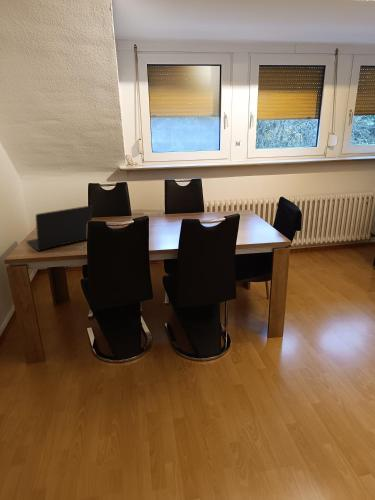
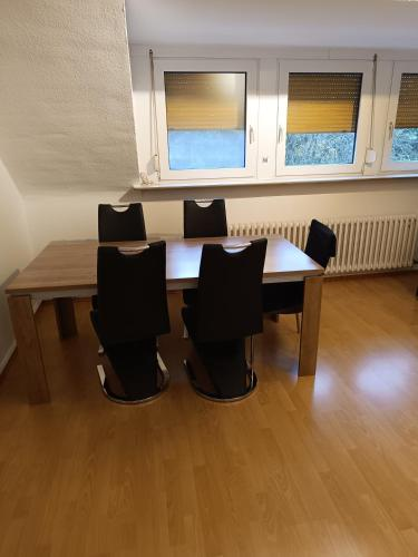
- laptop [26,205,93,252]
